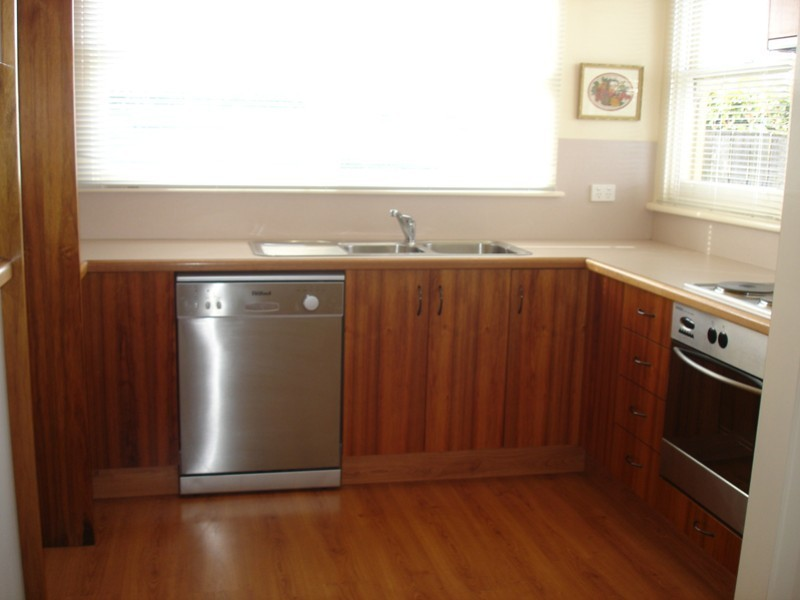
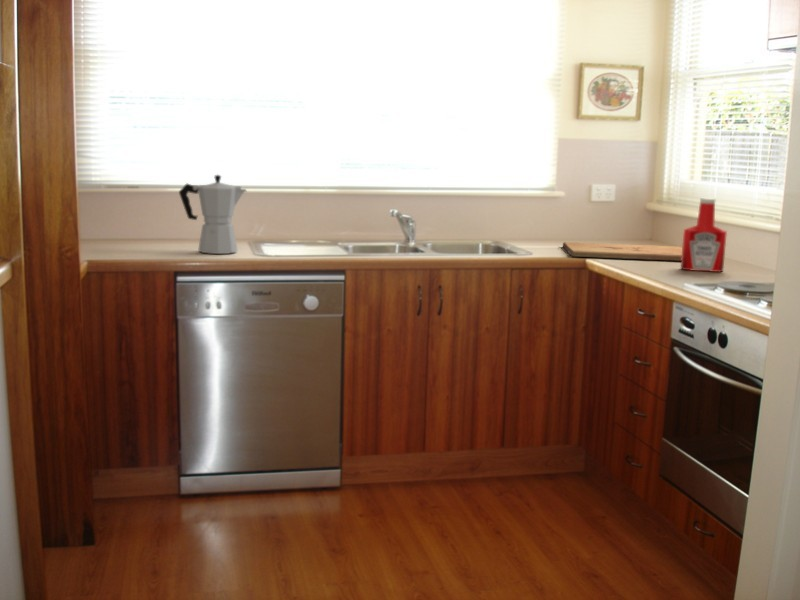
+ moka pot [178,174,248,255]
+ cutting board [562,241,682,262]
+ soap bottle [680,197,728,273]
